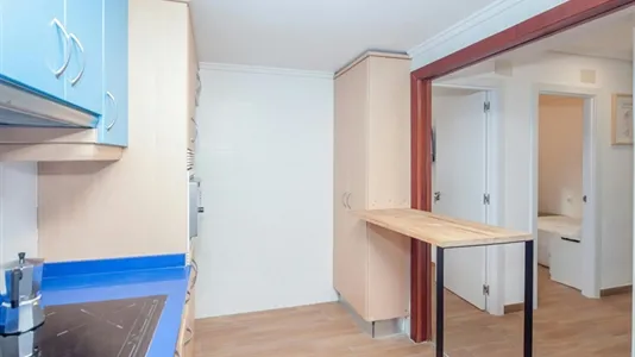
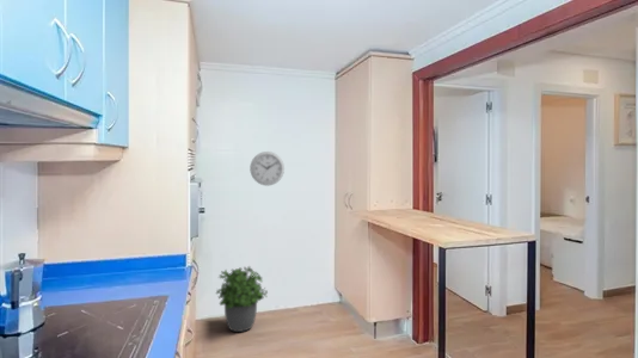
+ wall clock [249,150,286,187]
+ potted plant [214,265,269,333]
